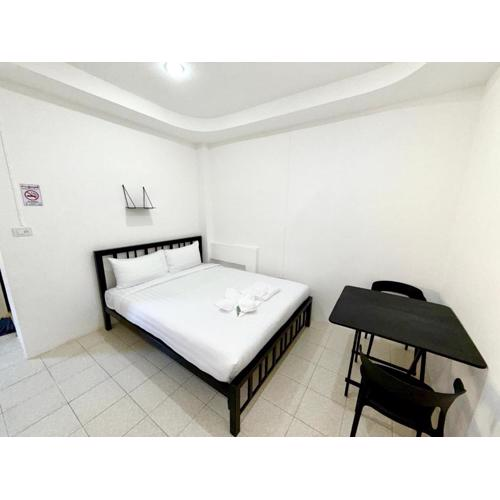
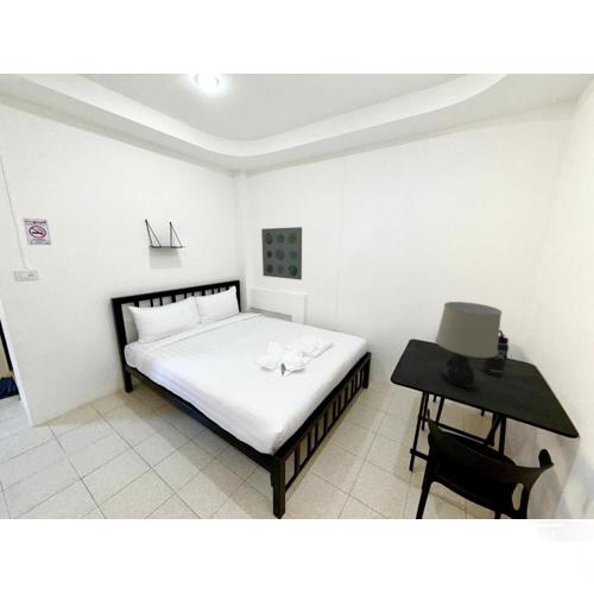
+ table lamp [434,301,503,390]
+ thermos bottle [481,329,510,378]
+ wall art [260,226,303,282]
